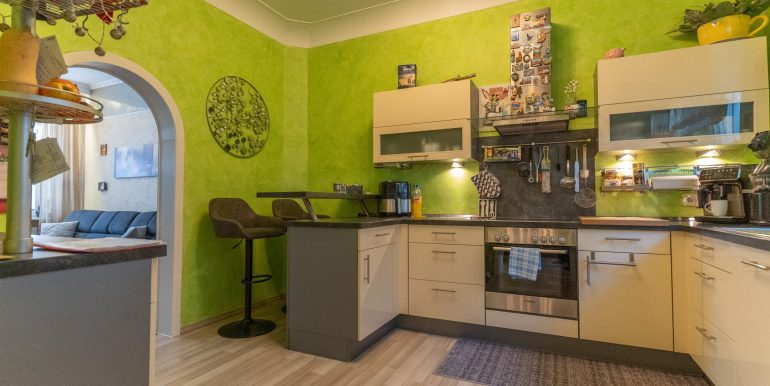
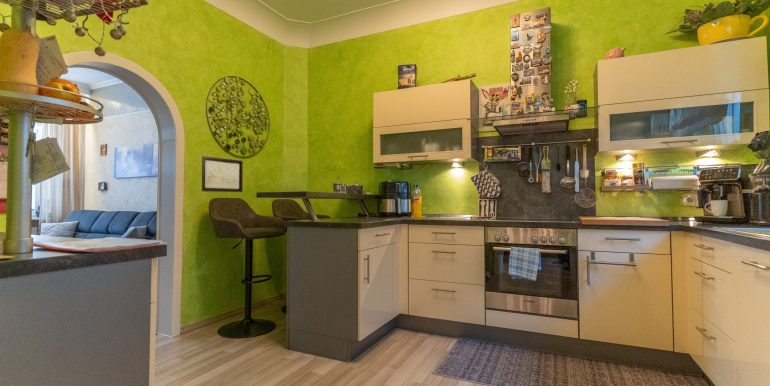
+ wall art [201,155,244,193]
